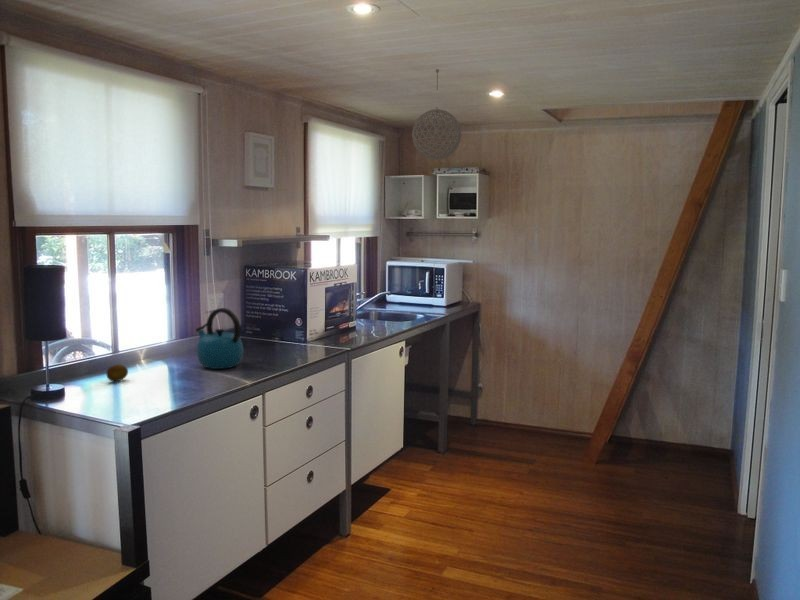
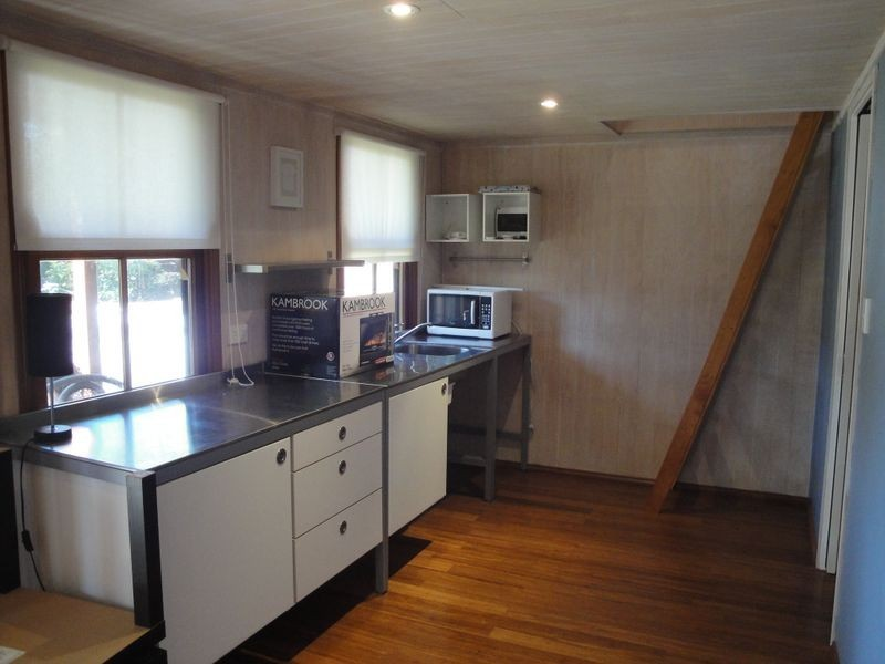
- fruit [106,364,129,382]
- kettle [195,307,244,370]
- pendant light [411,68,462,161]
